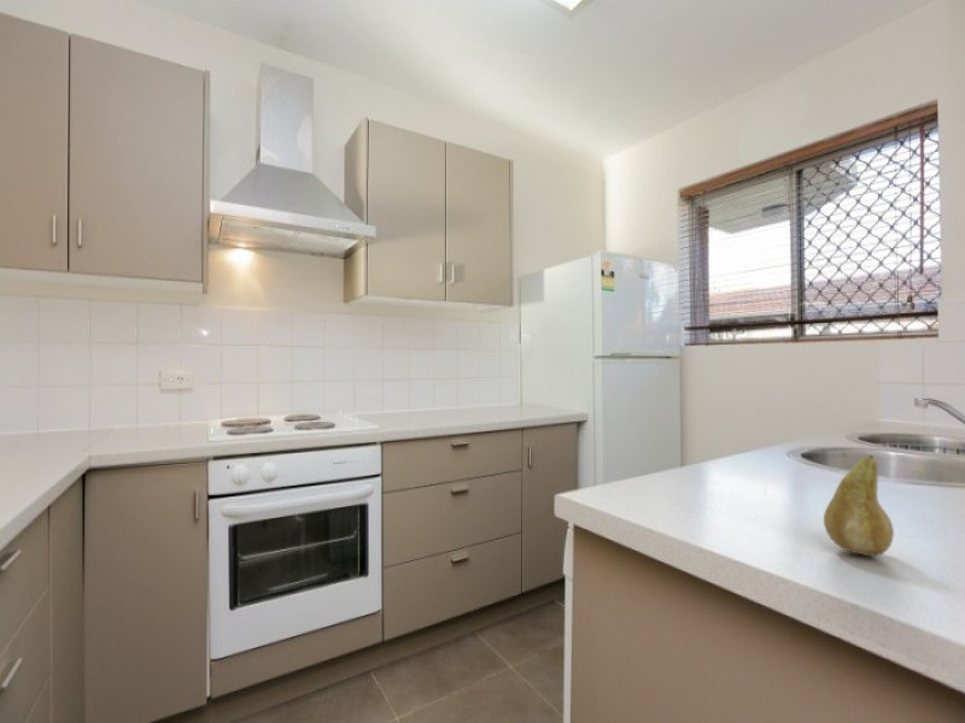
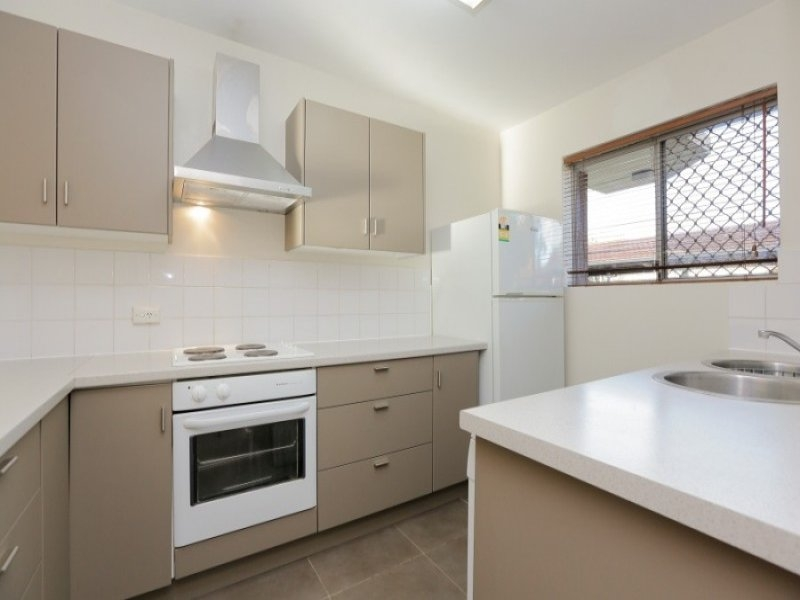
- fruit [823,454,895,557]
